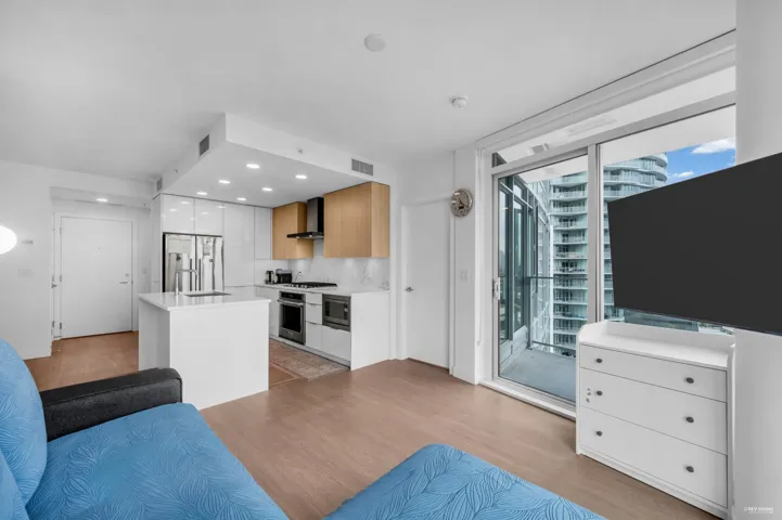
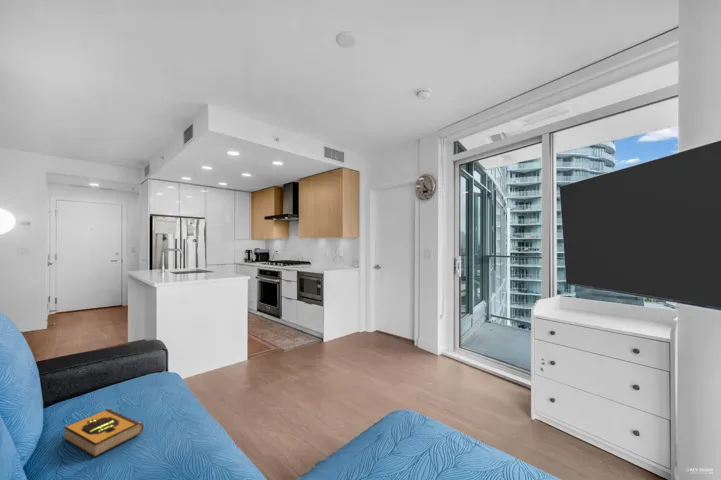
+ hardback book [62,408,145,458]
